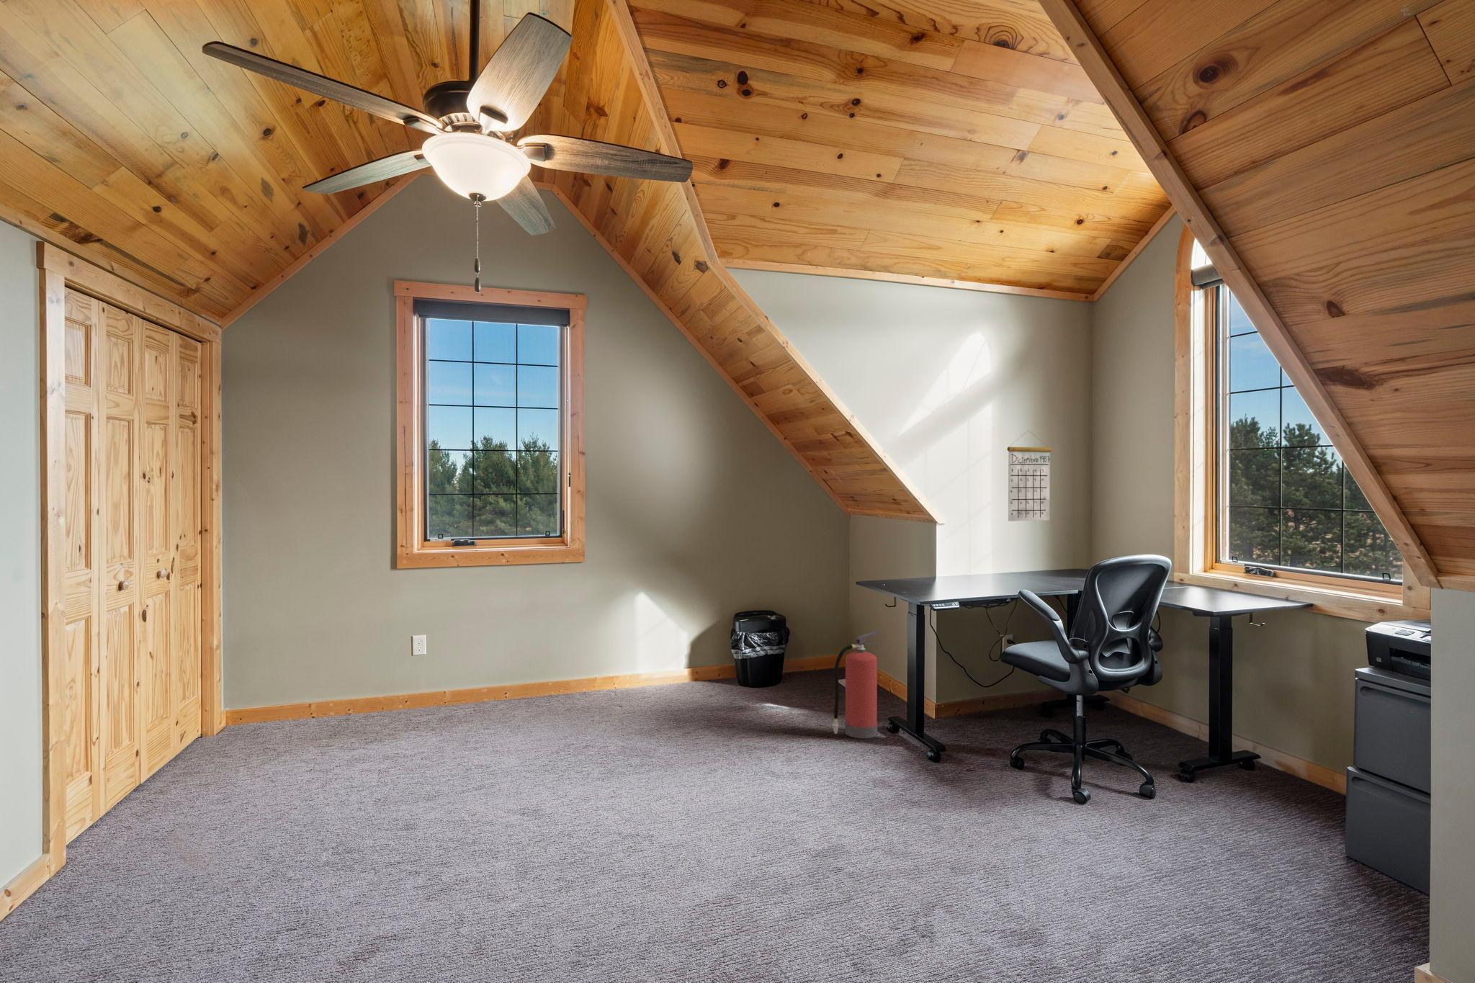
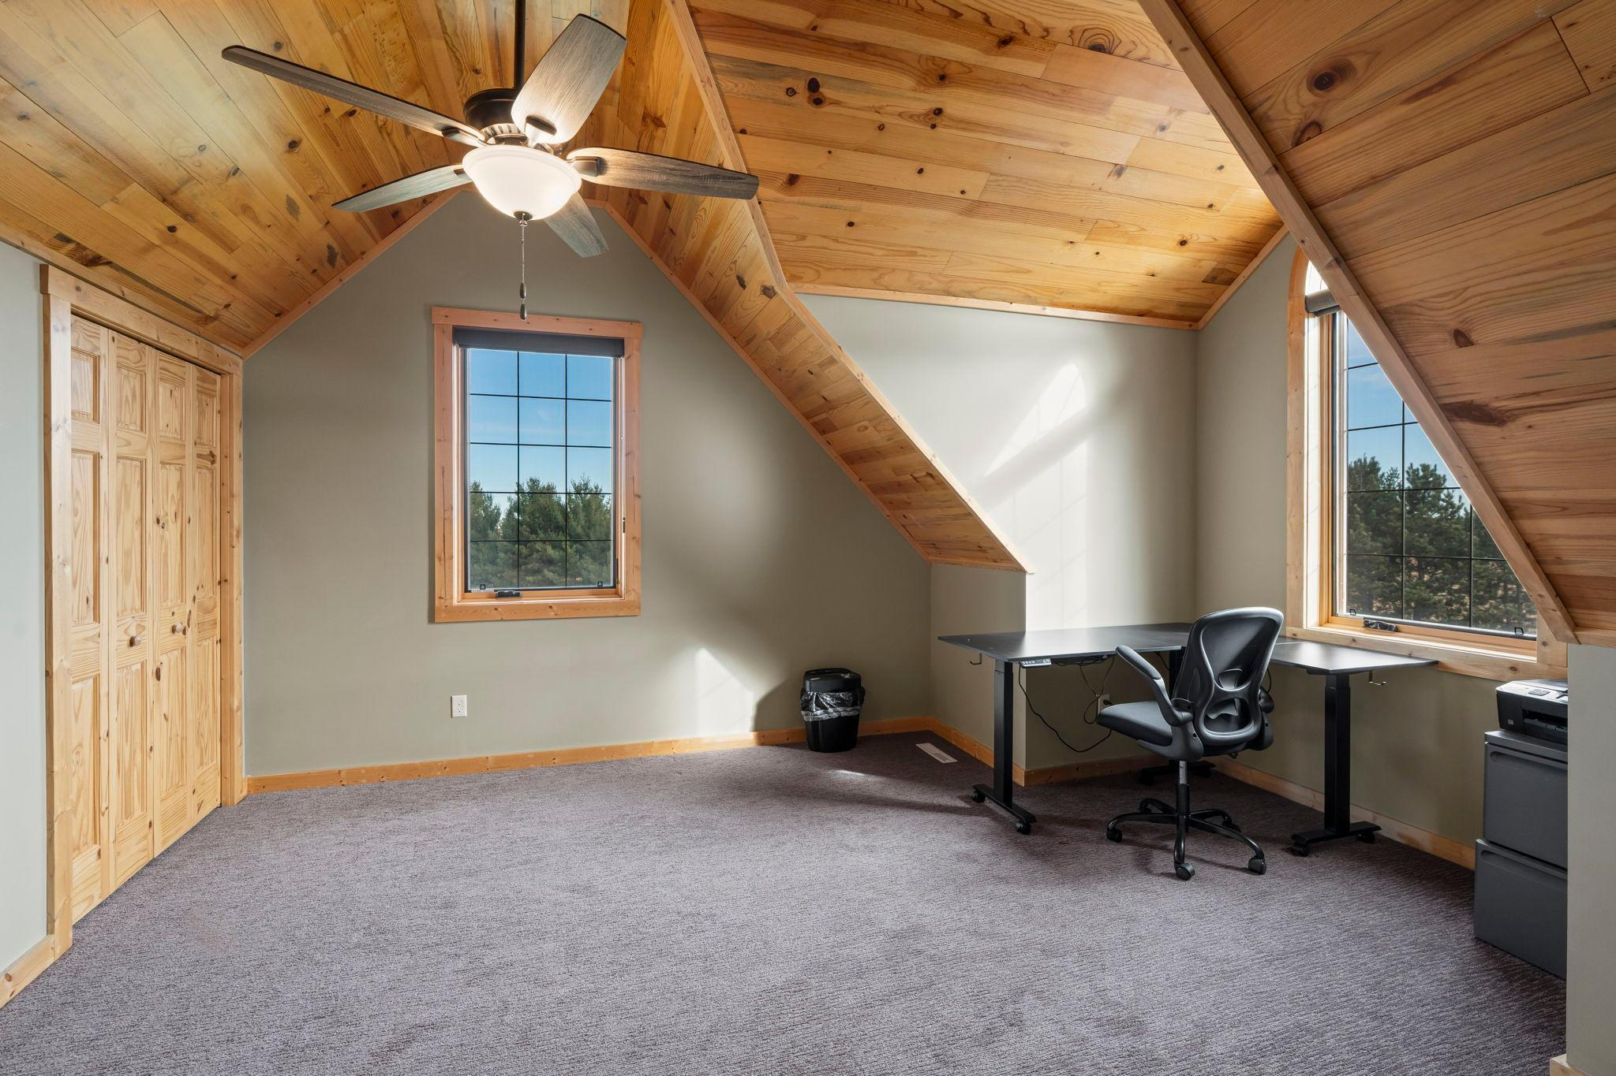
- calendar [1007,429,1052,522]
- fire extinguisher [832,630,881,738]
